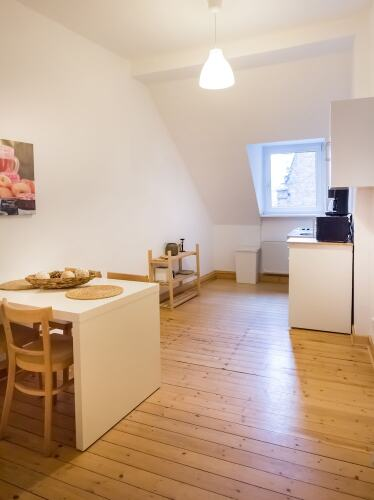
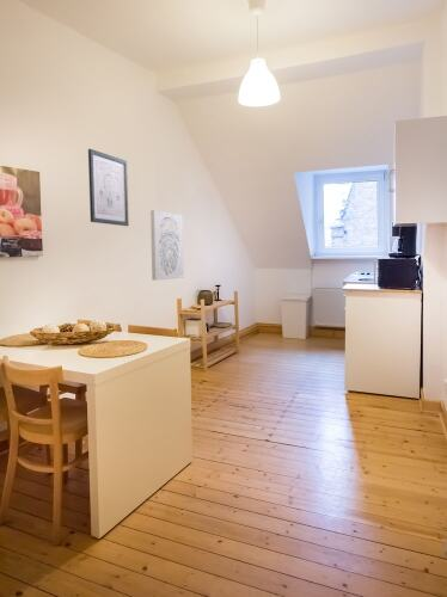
+ wall art [87,148,130,227]
+ wall art [149,209,185,282]
